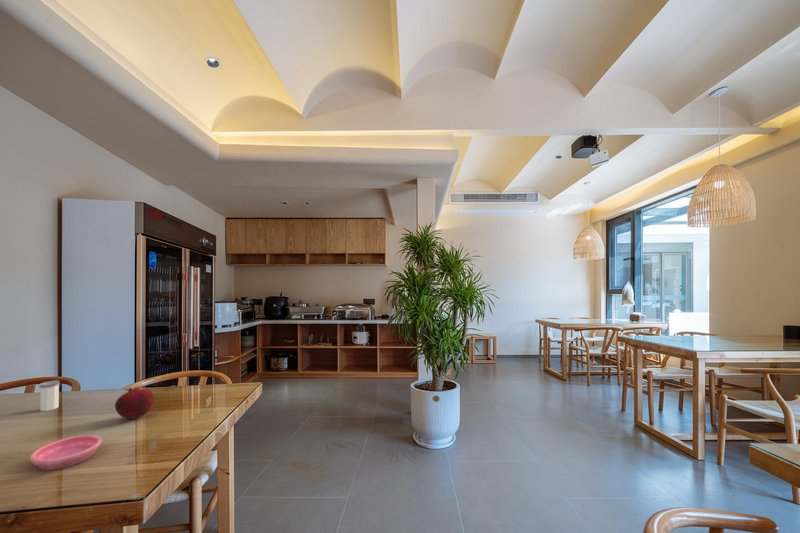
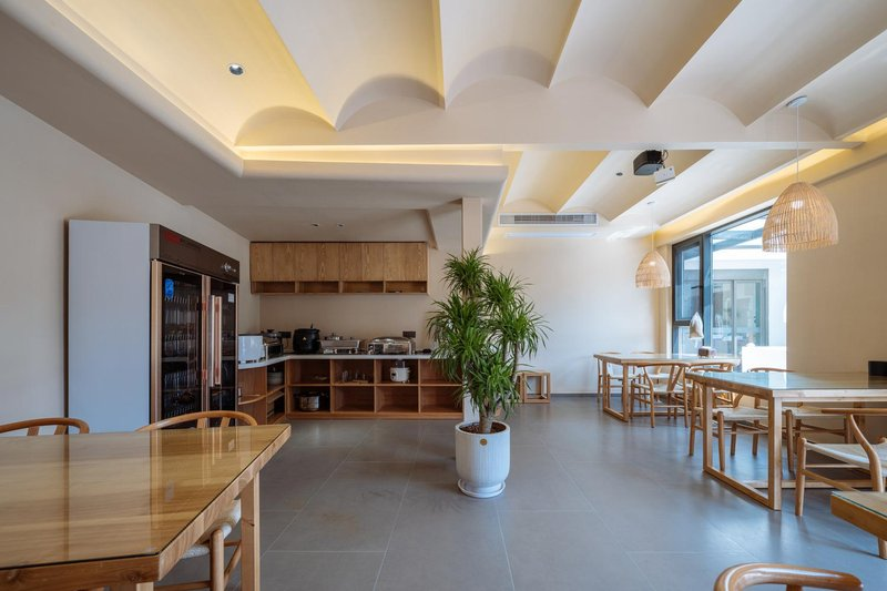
- fruit [114,386,155,420]
- salt shaker [38,380,61,412]
- saucer [29,434,103,471]
